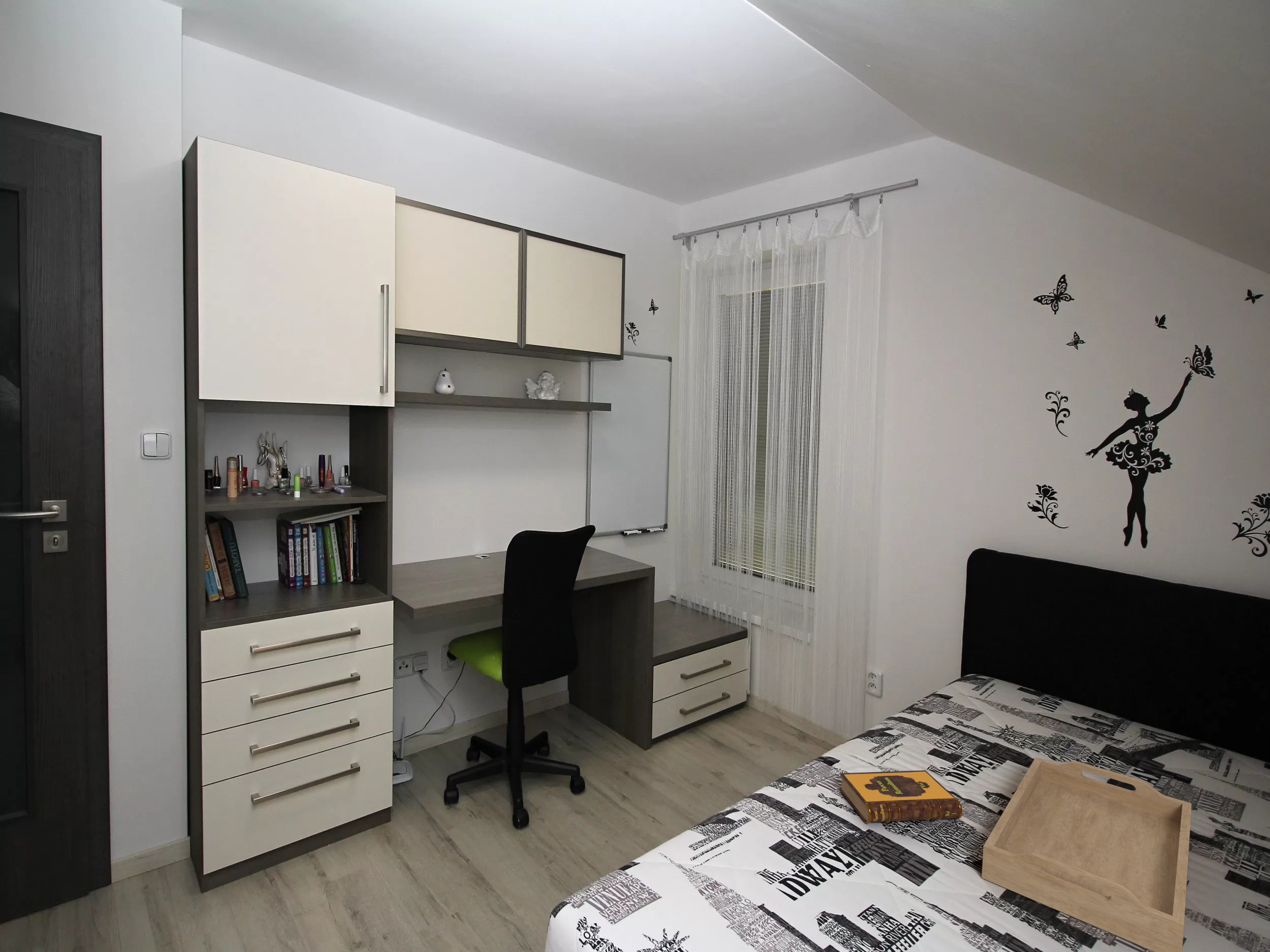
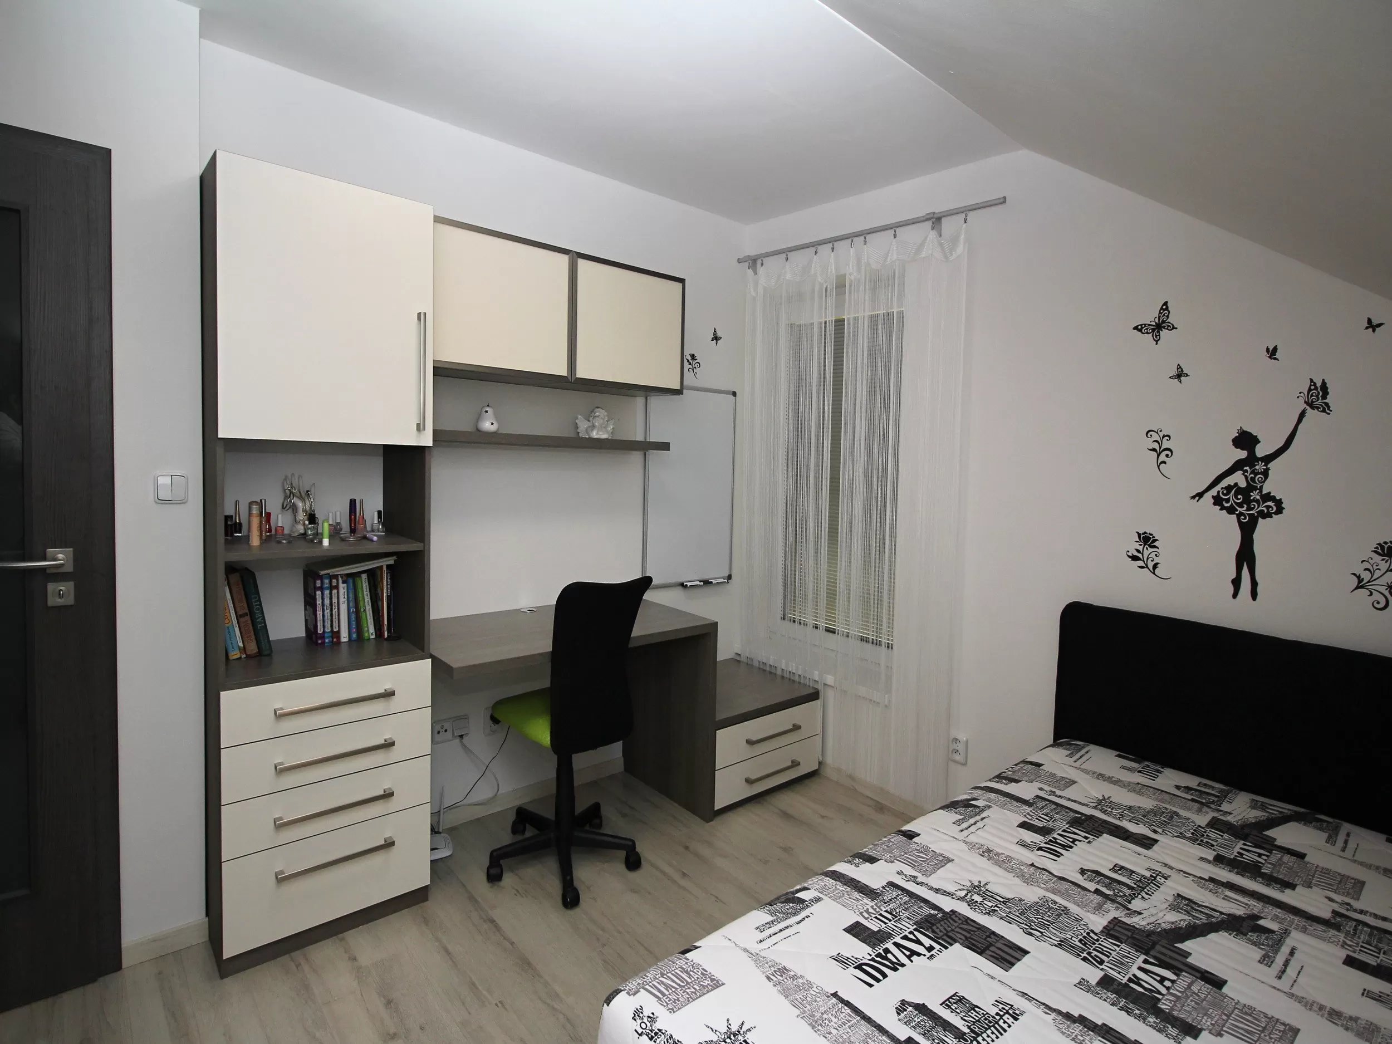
- serving tray [981,757,1192,952]
- hardback book [839,770,963,824]
